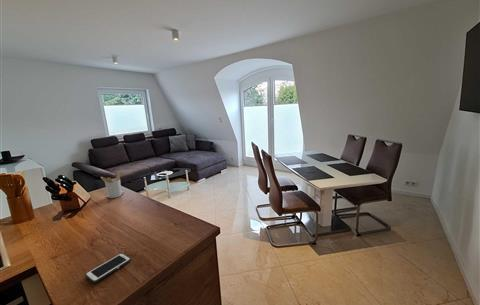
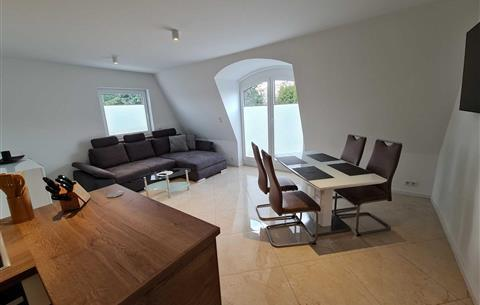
- cell phone [84,252,132,284]
- utensil holder [100,171,122,199]
